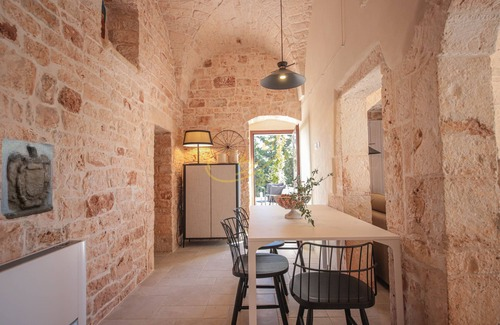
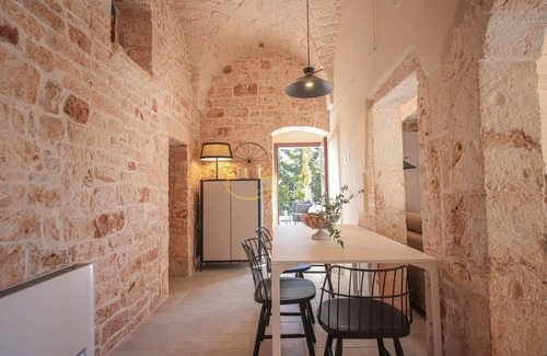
- wall sculpture [0,137,54,220]
